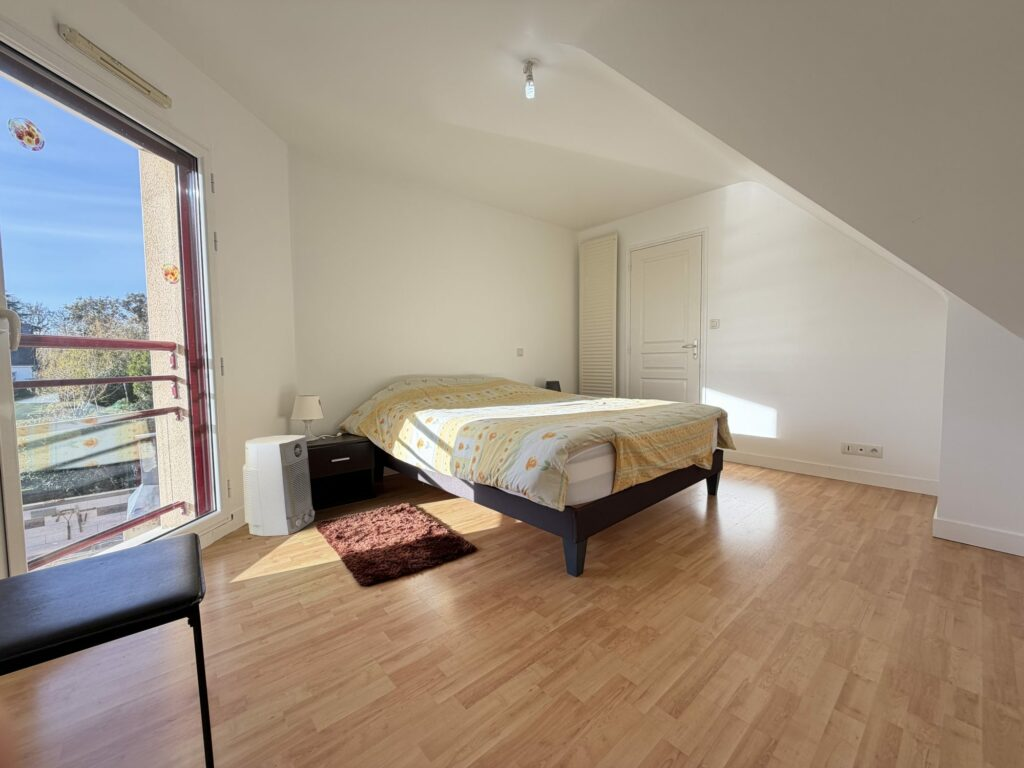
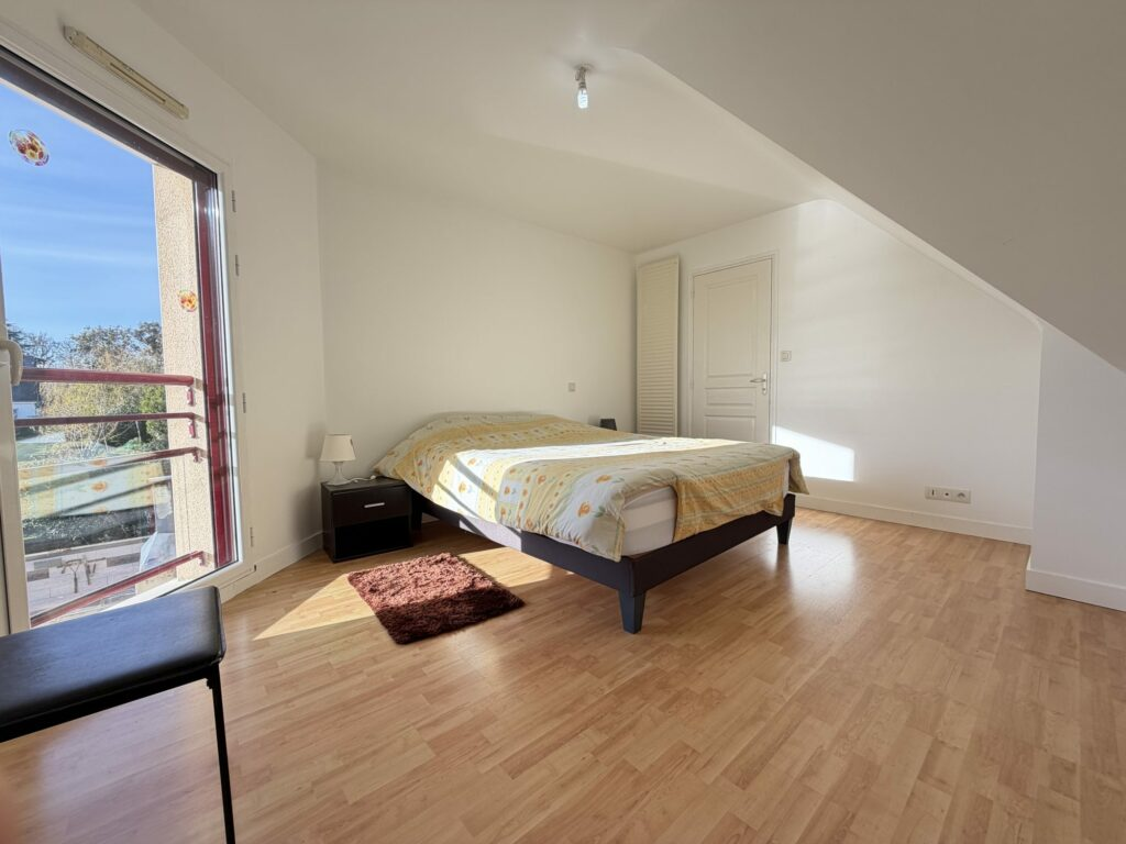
- air purifier [242,434,316,537]
